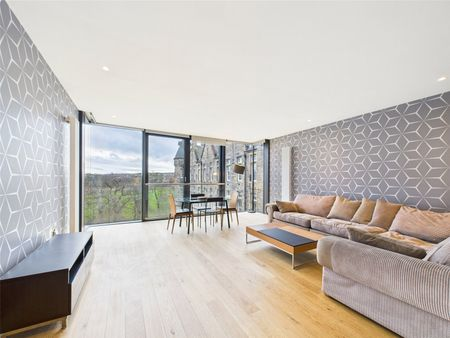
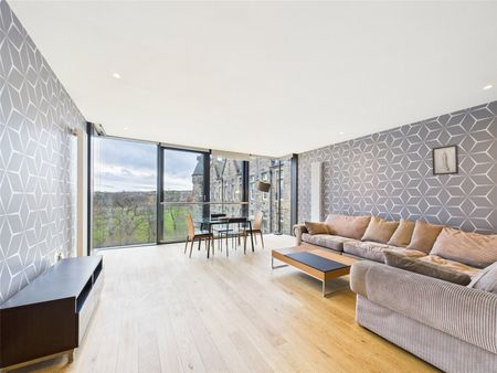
+ wall art [431,143,459,177]
